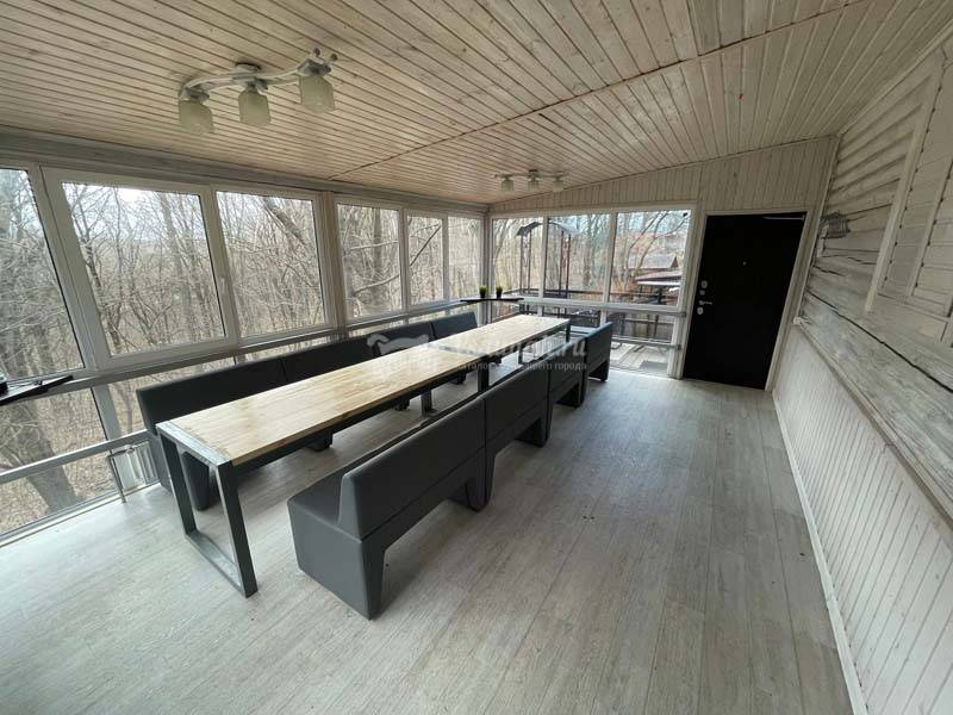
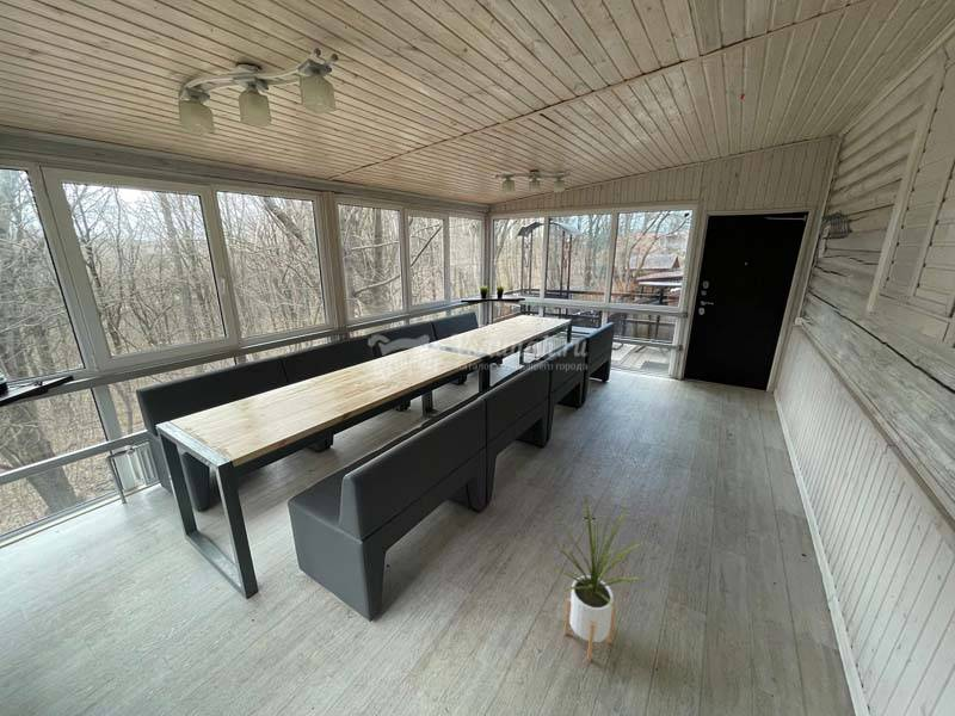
+ house plant [550,494,647,662]
